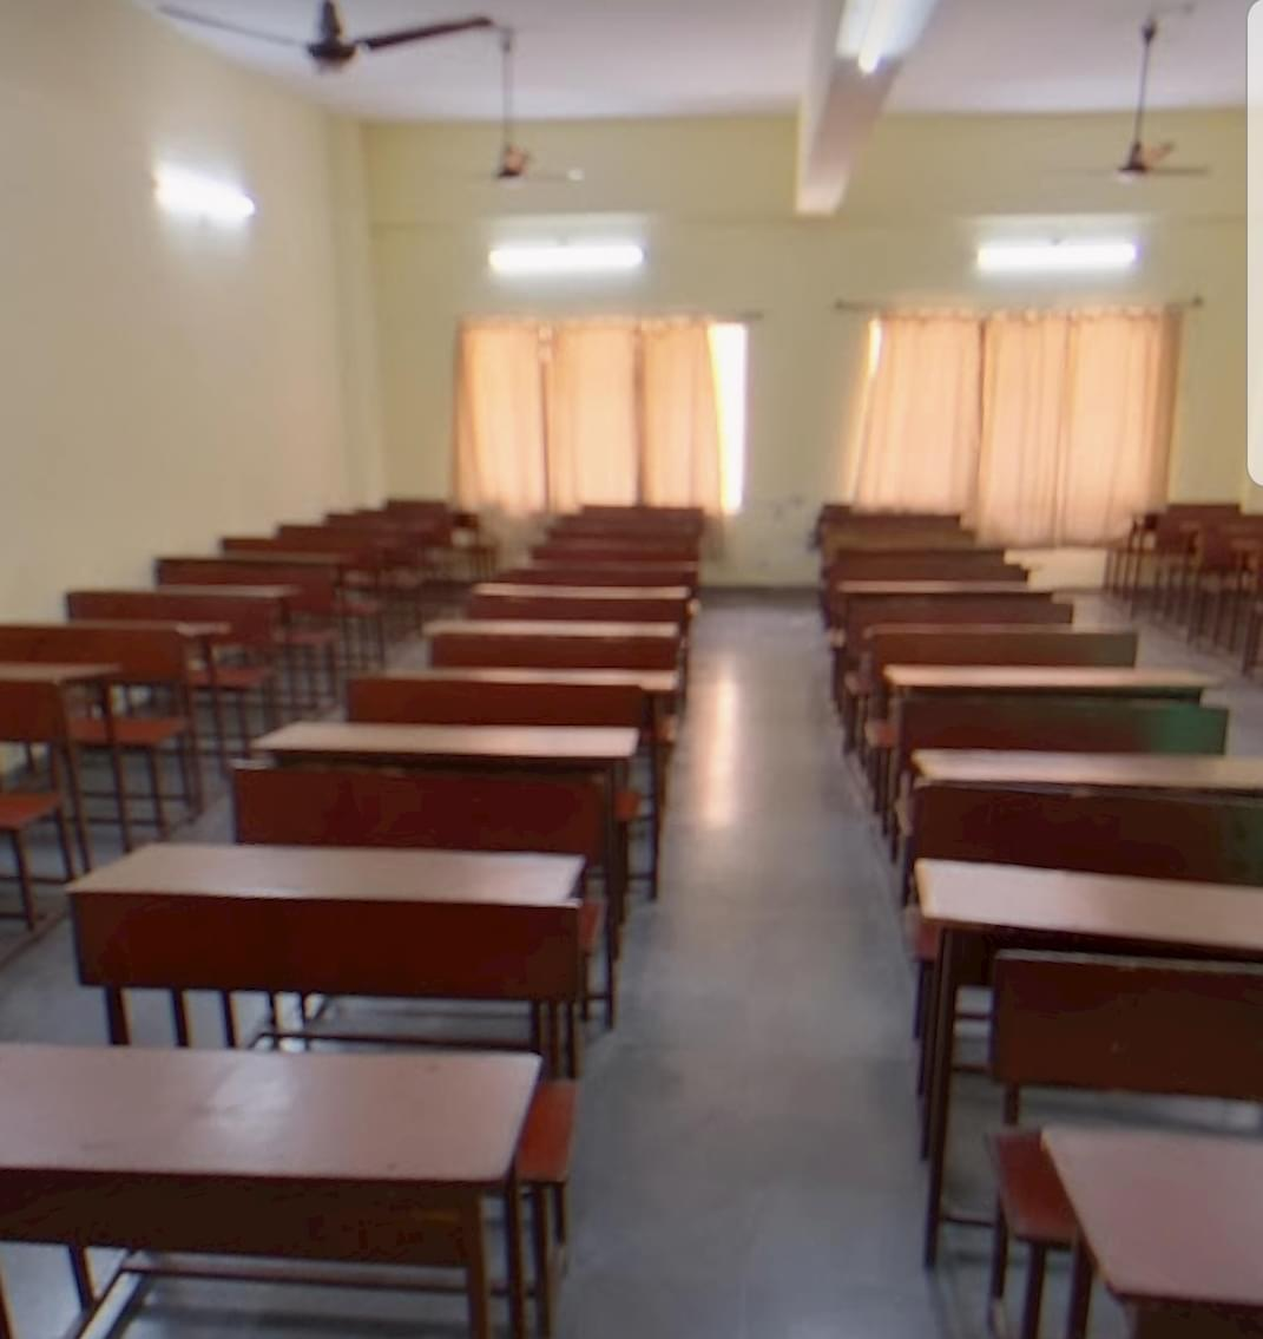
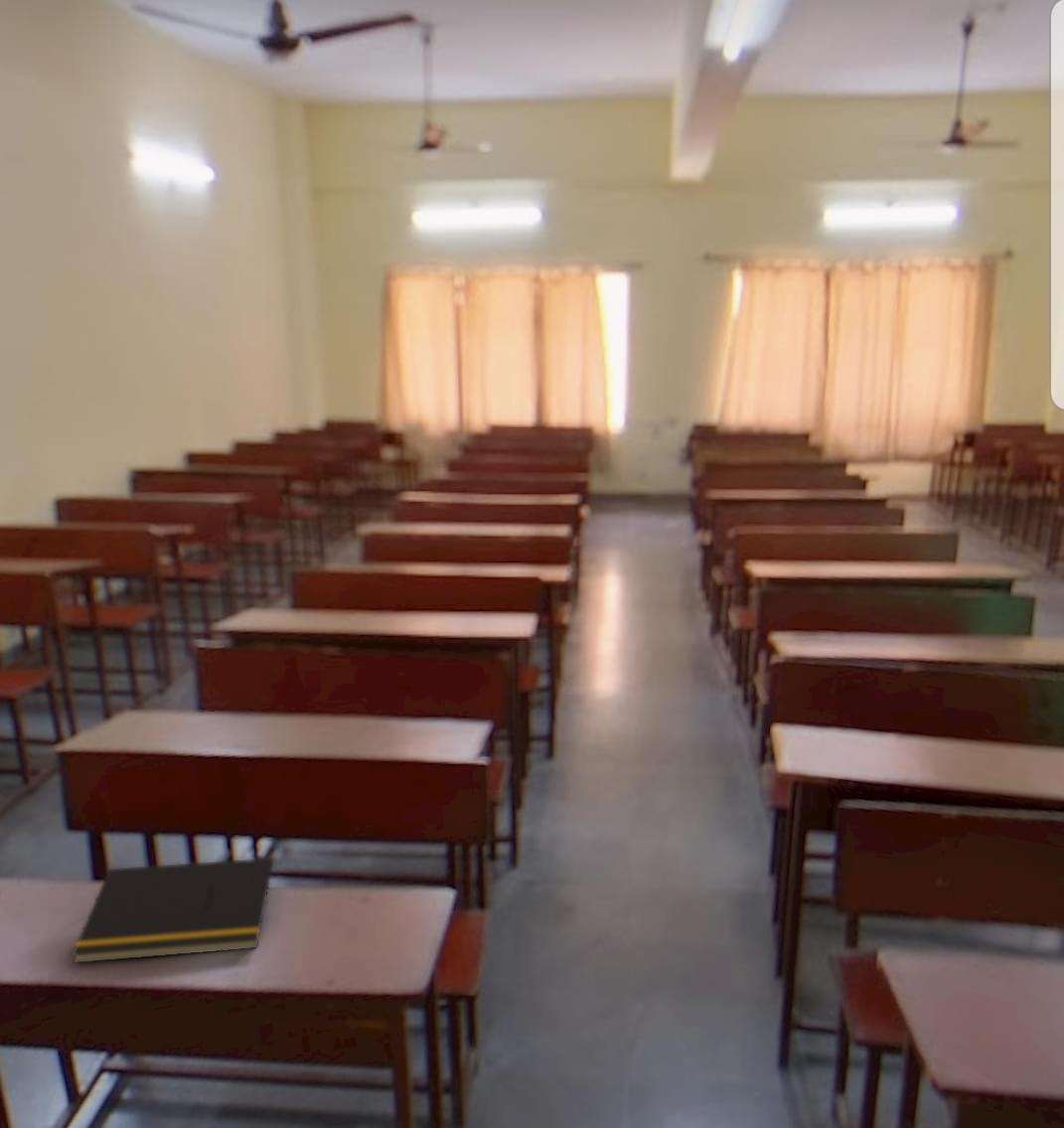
+ notepad [71,857,274,964]
